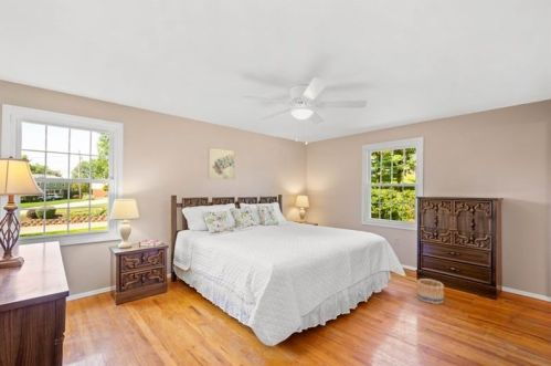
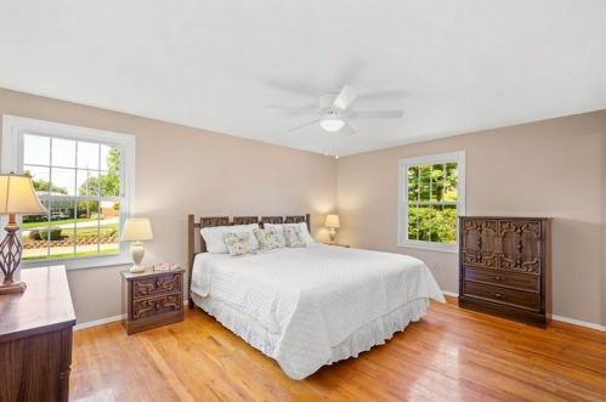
- wall art [206,146,236,180]
- basket [416,278,445,305]
